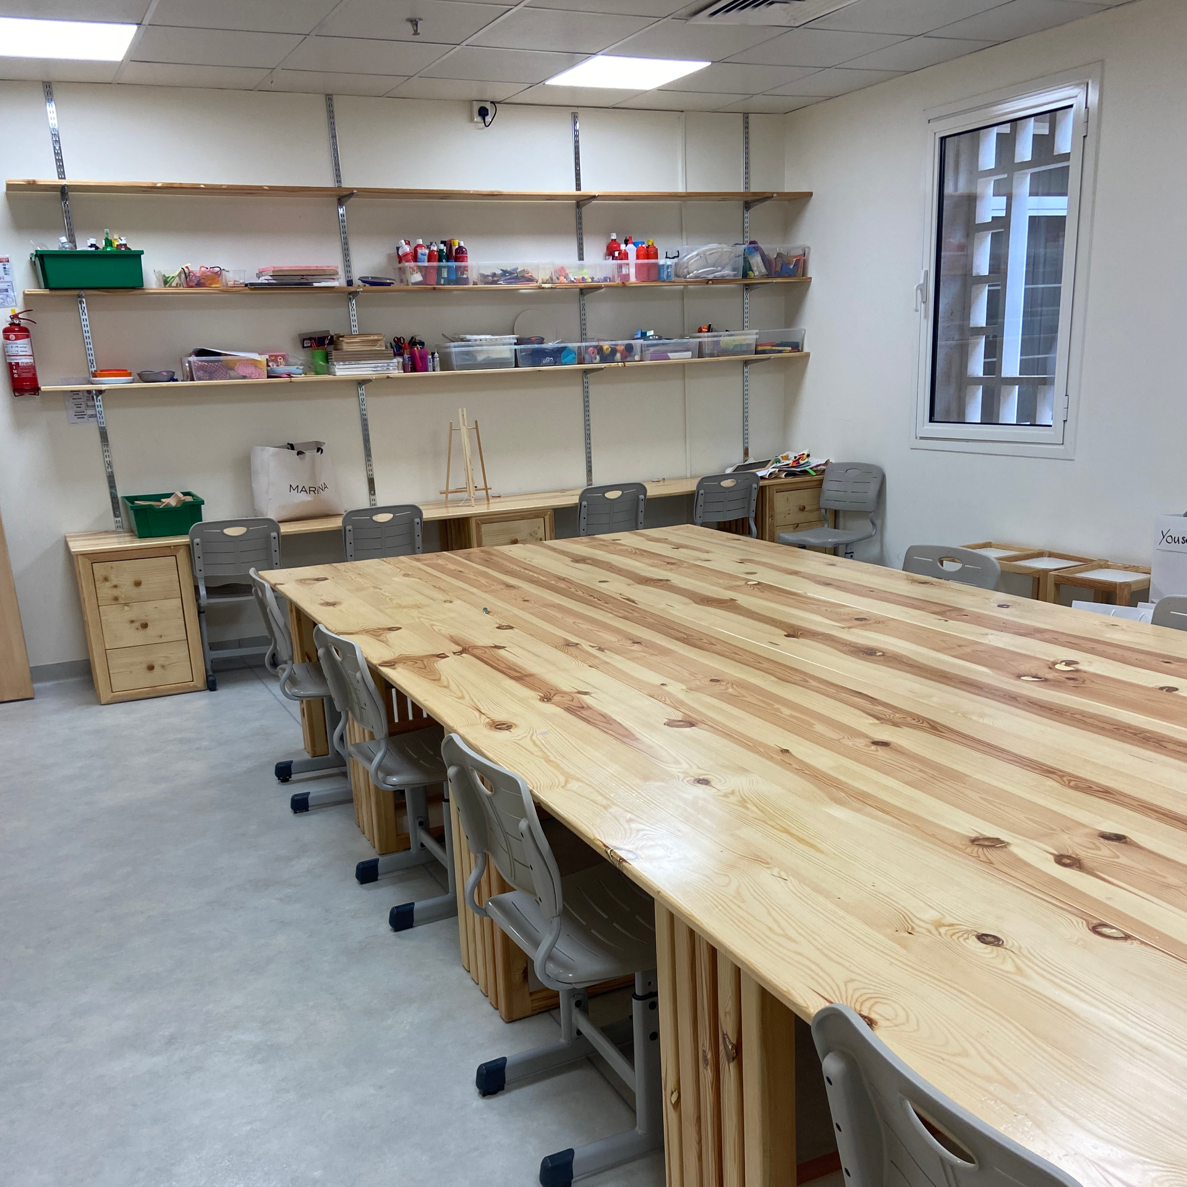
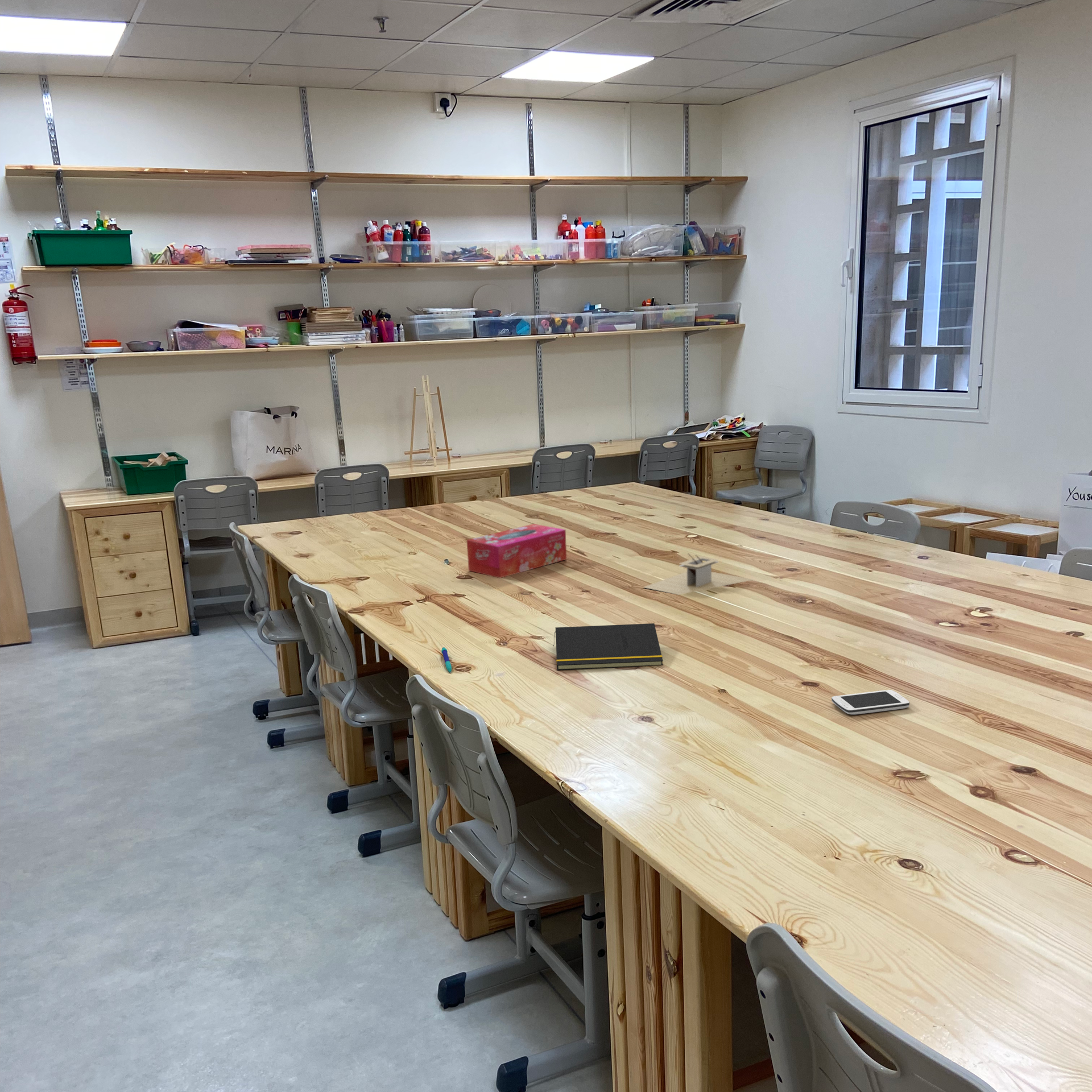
+ tissue box [466,523,567,578]
+ notepad [553,623,664,671]
+ pen [441,647,452,673]
+ utensil holder [642,553,754,595]
+ smartphone [831,689,910,715]
